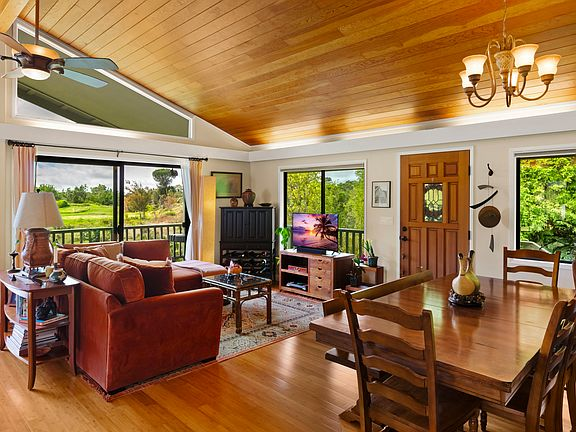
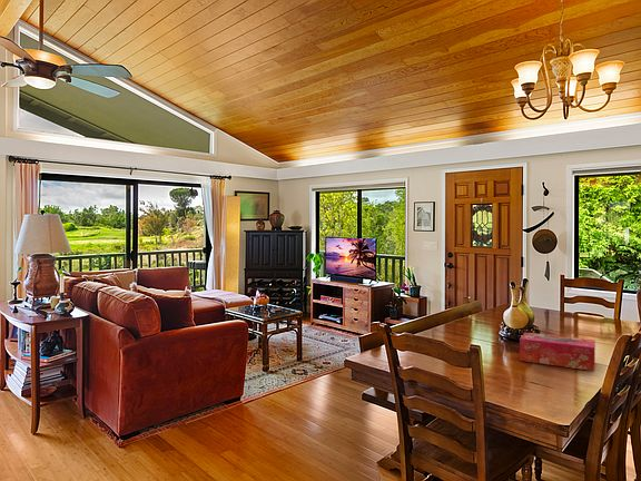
+ tissue box [519,332,596,372]
